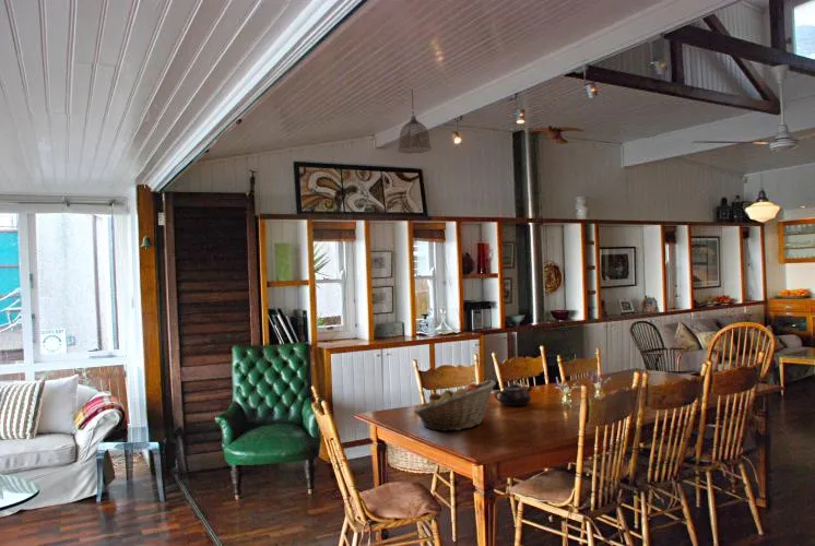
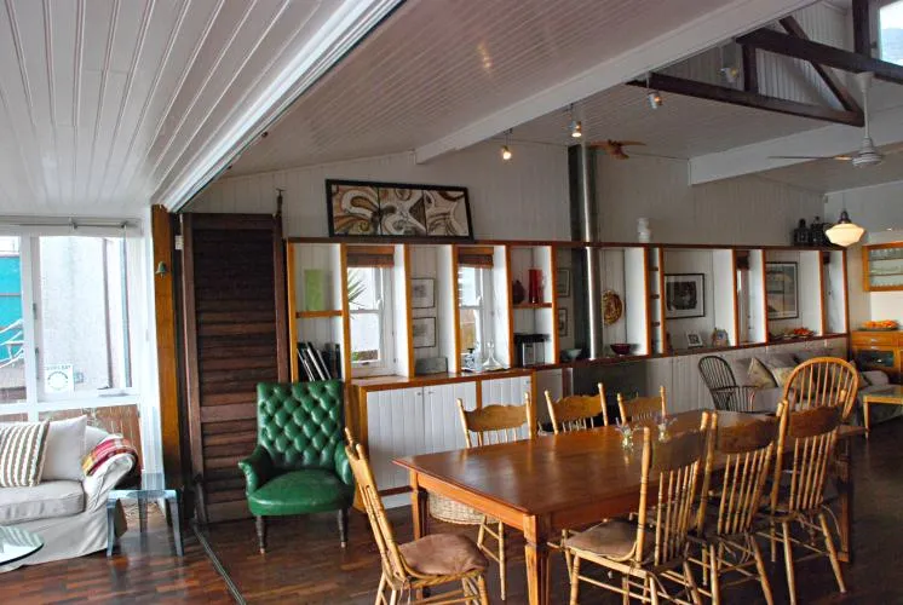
- fruit basket [413,379,497,432]
- pendant lamp [397,91,433,155]
- teapot [494,383,533,406]
